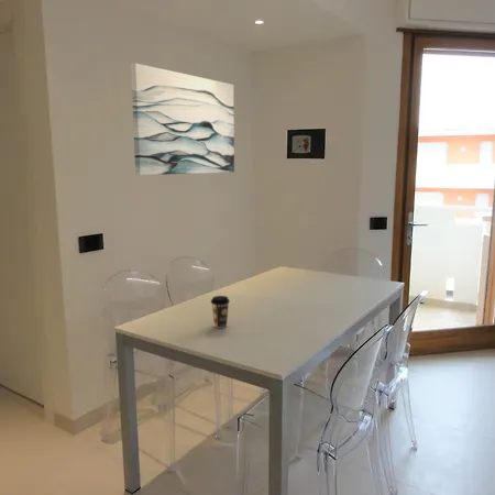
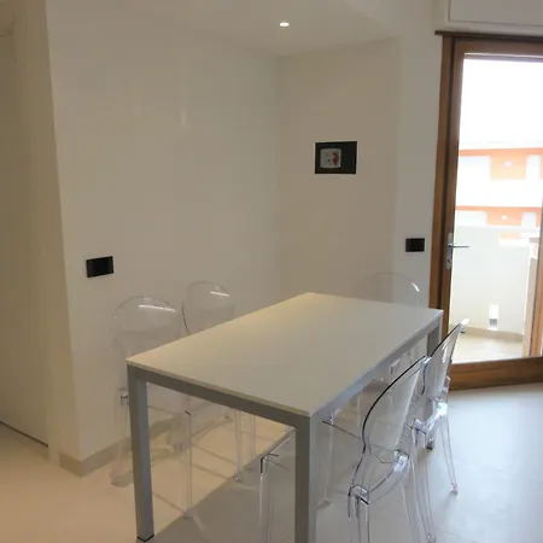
- wall art [130,63,235,176]
- coffee cup [210,295,231,329]
